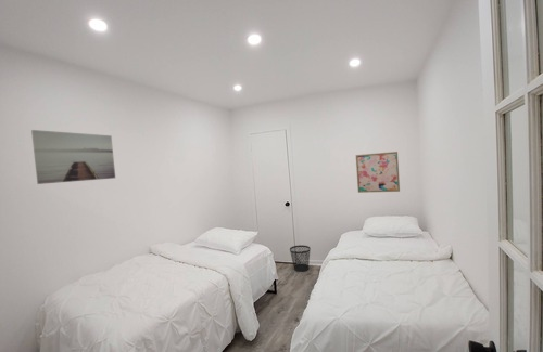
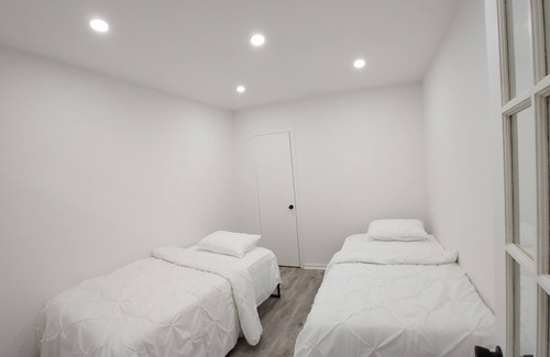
- wall art [355,151,401,194]
- wall art [30,129,116,185]
- wastebasket [289,244,312,273]
